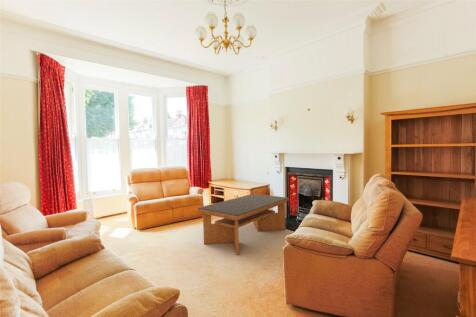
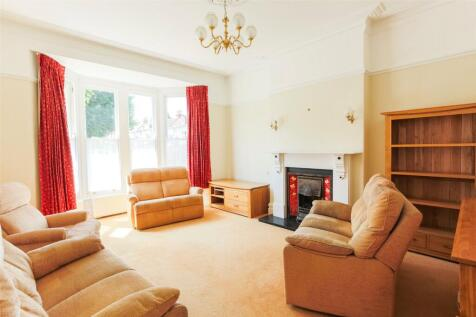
- coffee table [197,193,290,256]
